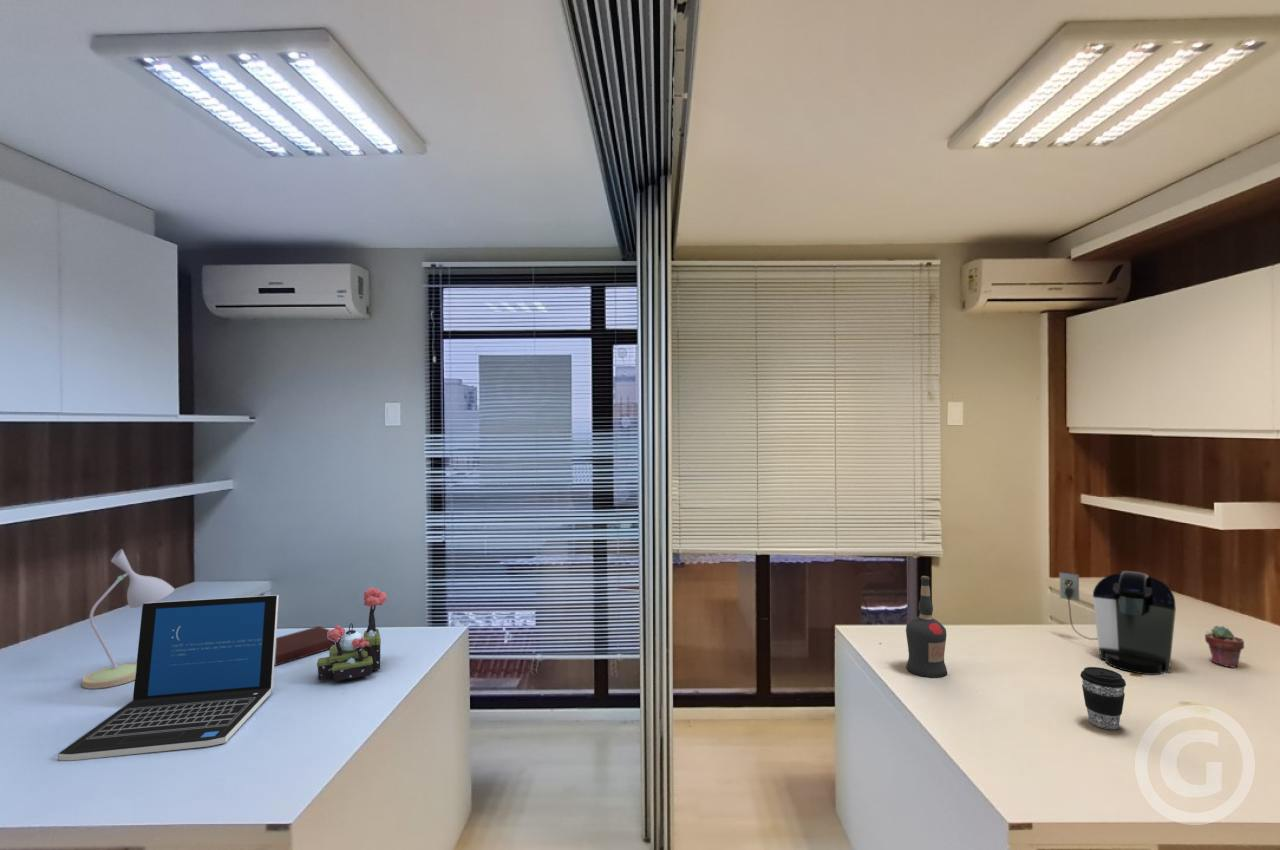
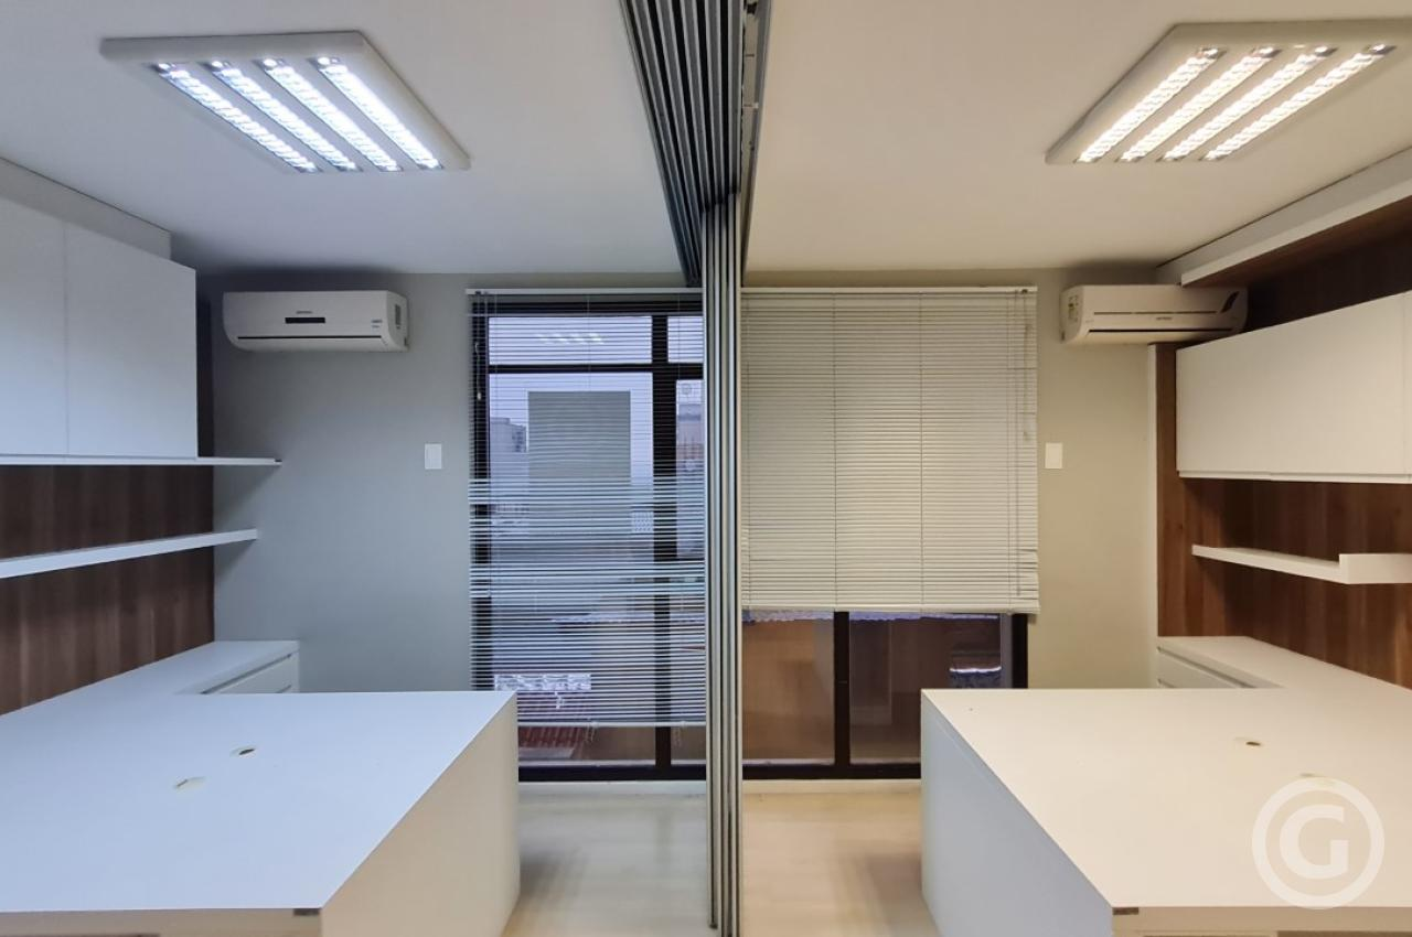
- coffee cup [1079,666,1127,730]
- plant [316,586,388,682]
- potted succulent [1204,625,1245,669]
- notebook [274,625,340,667]
- desk lamp [81,548,175,690]
- laptop [57,594,280,762]
- coffee maker [1059,570,1177,676]
- liquor bottle [905,575,948,679]
